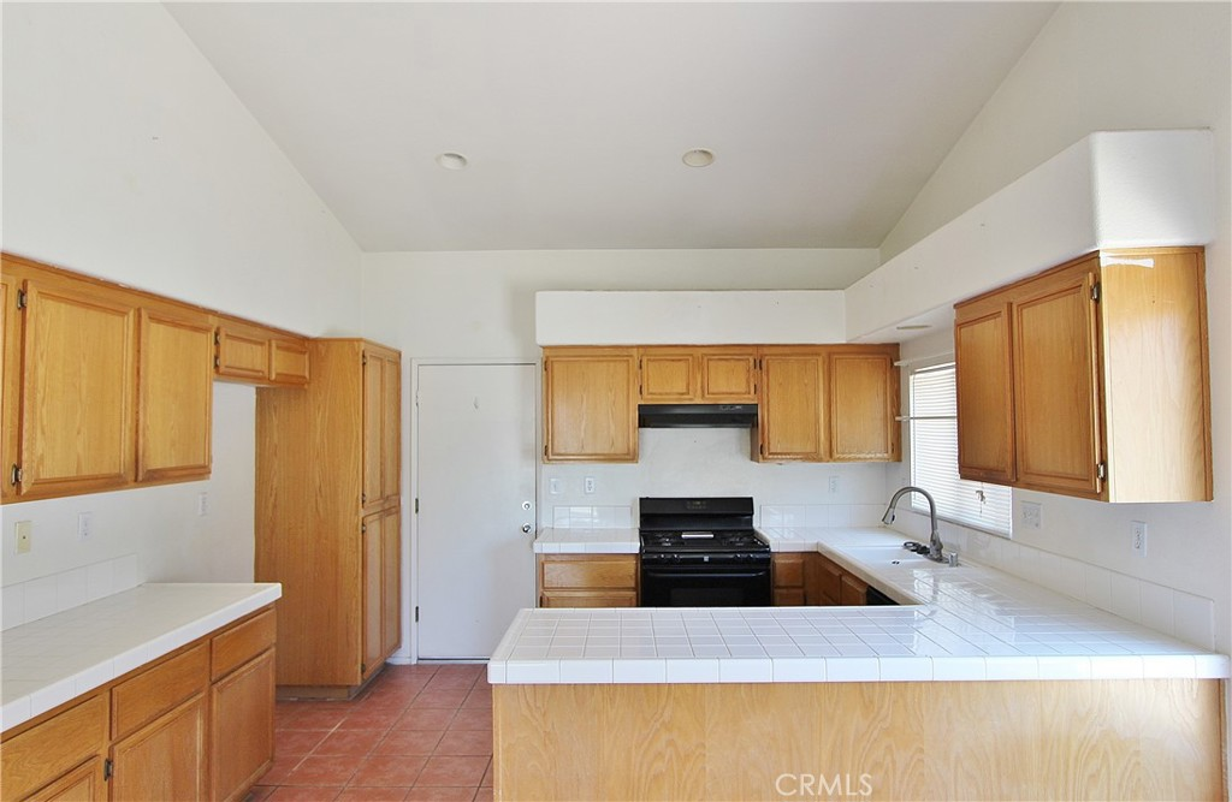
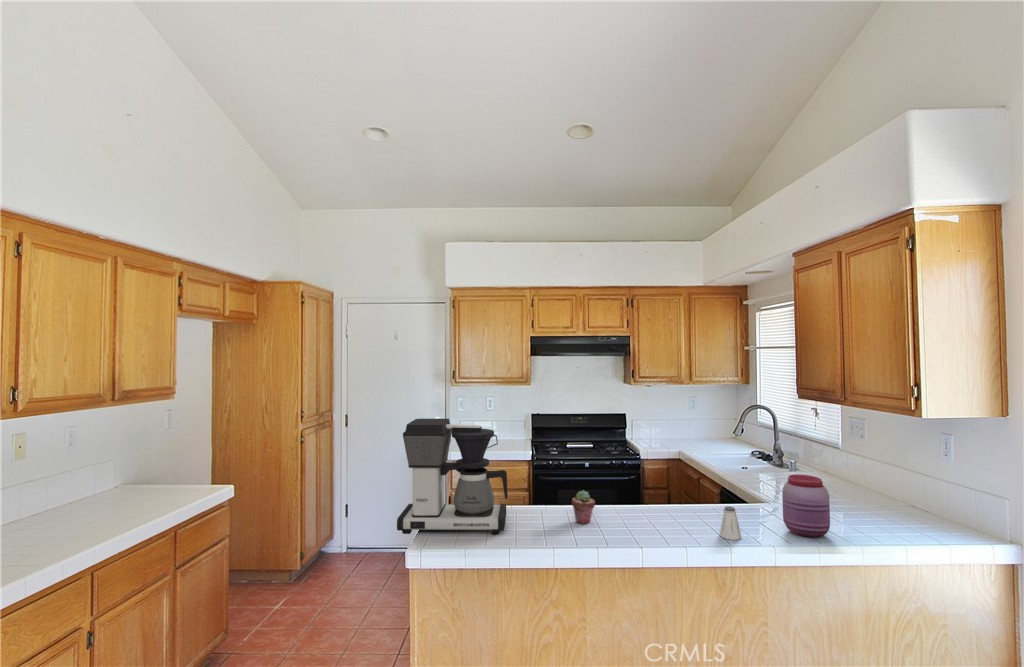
+ jar [781,474,831,539]
+ saltshaker [719,505,742,541]
+ potted succulent [571,489,596,525]
+ coffee maker [396,418,509,535]
